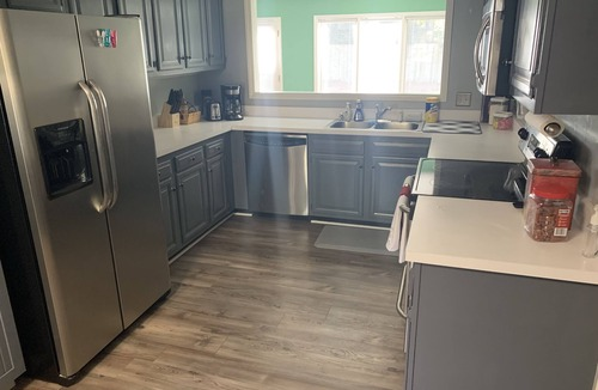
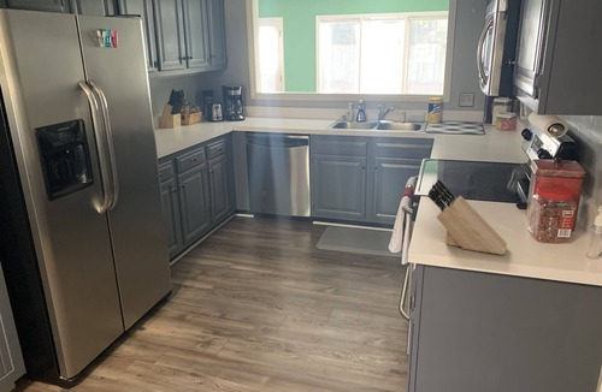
+ knife block [427,178,508,256]
